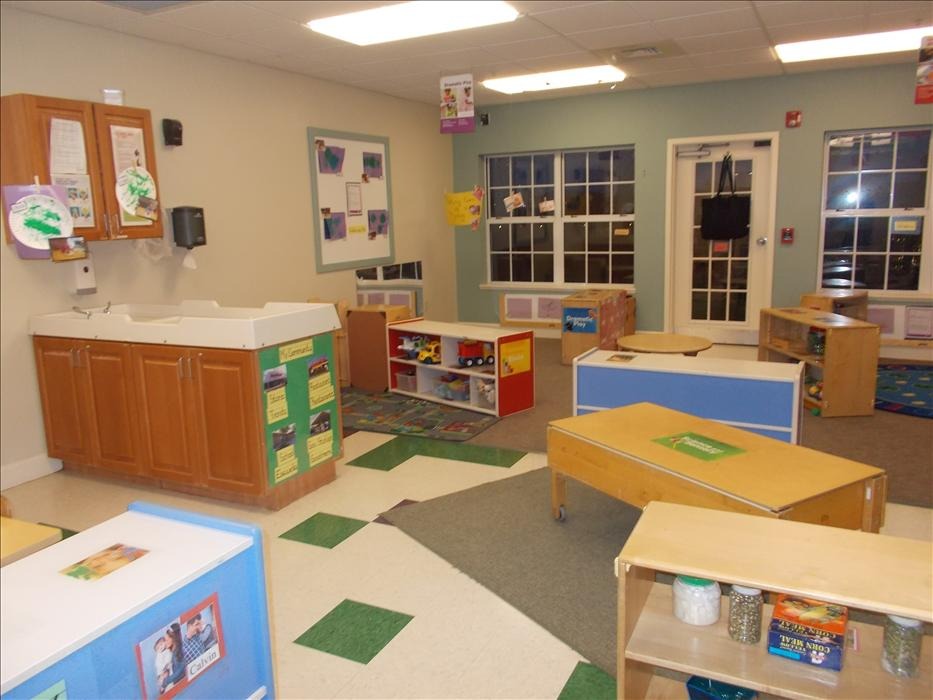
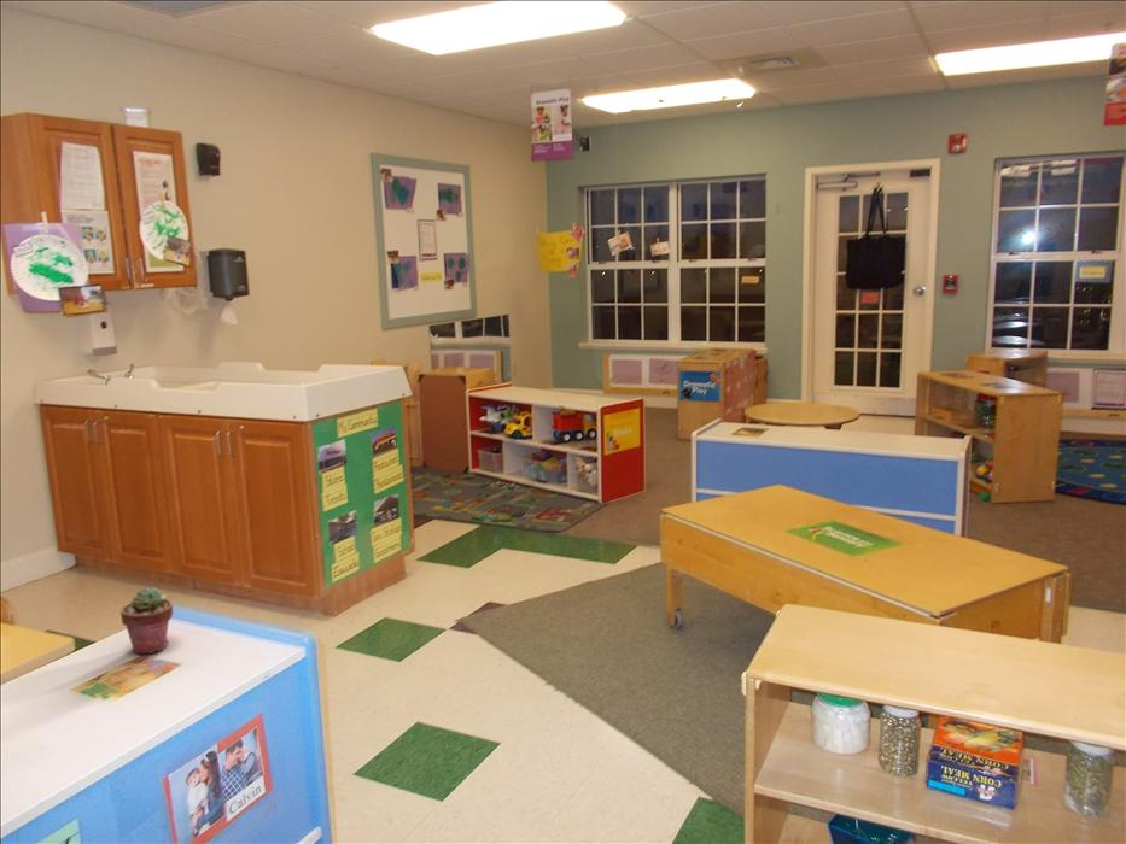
+ potted succulent [119,586,175,656]
